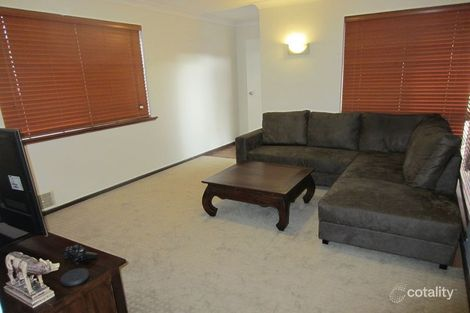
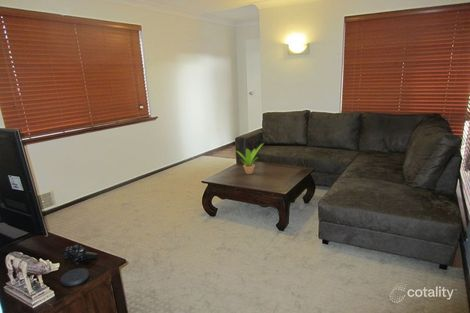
+ potted plant [236,142,265,175]
